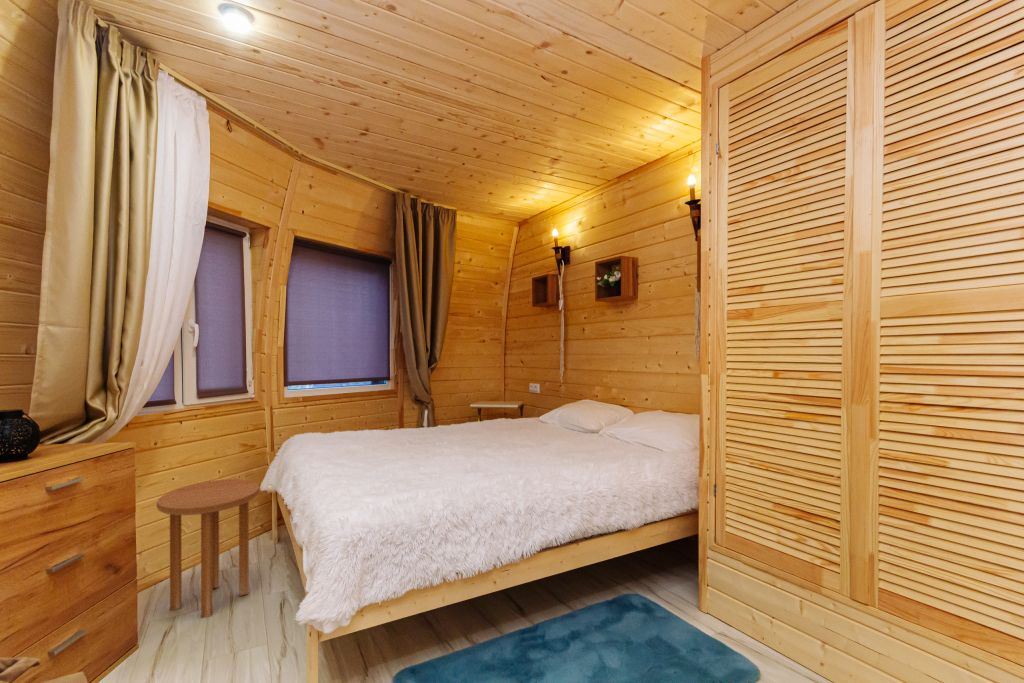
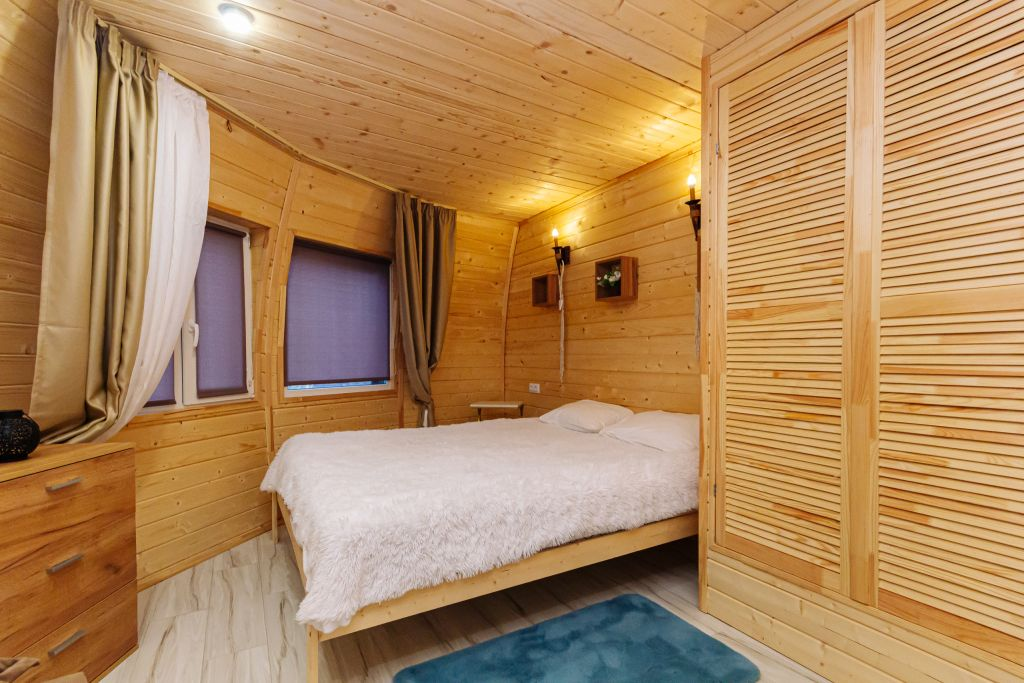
- side table [156,478,261,619]
